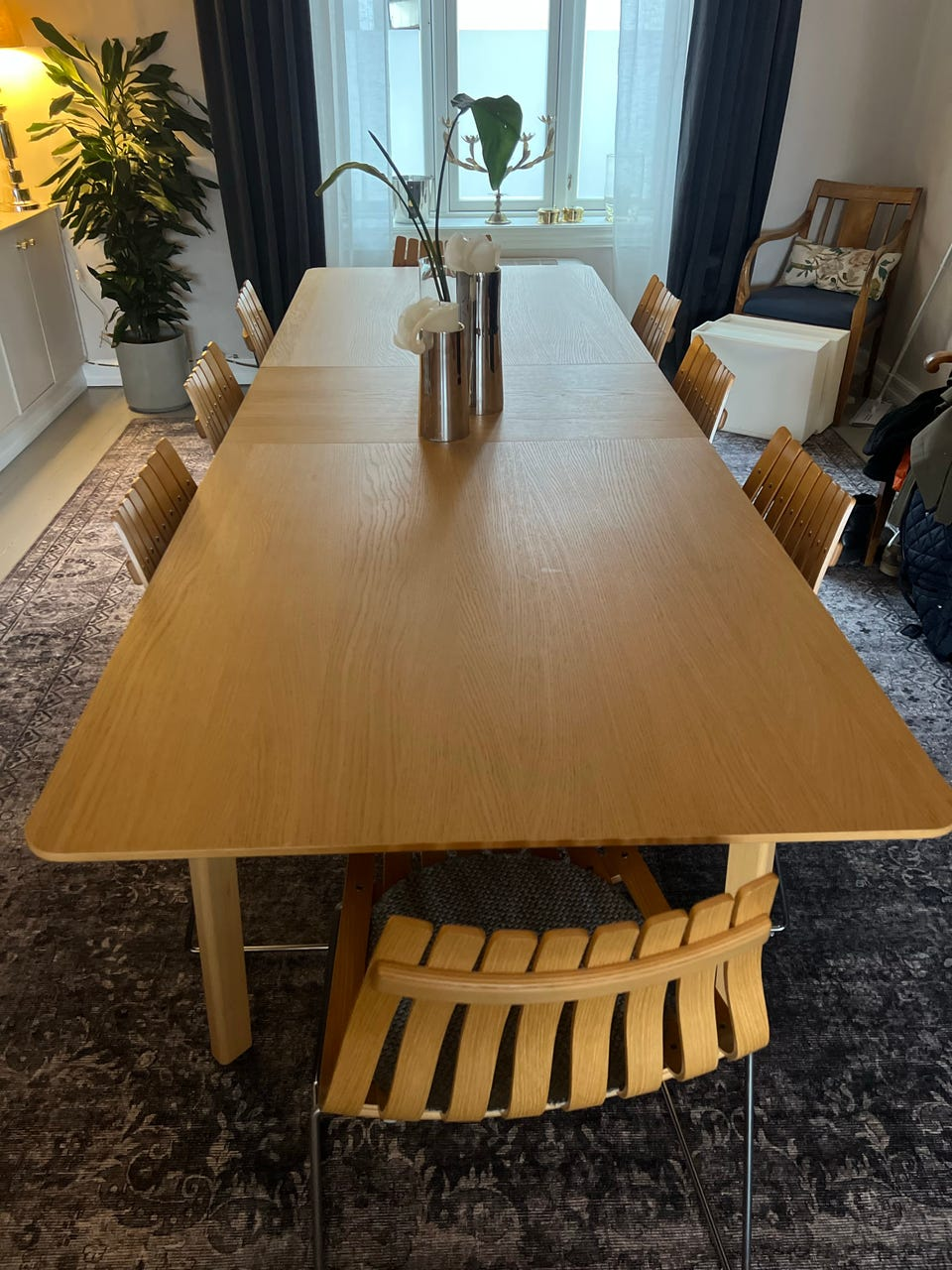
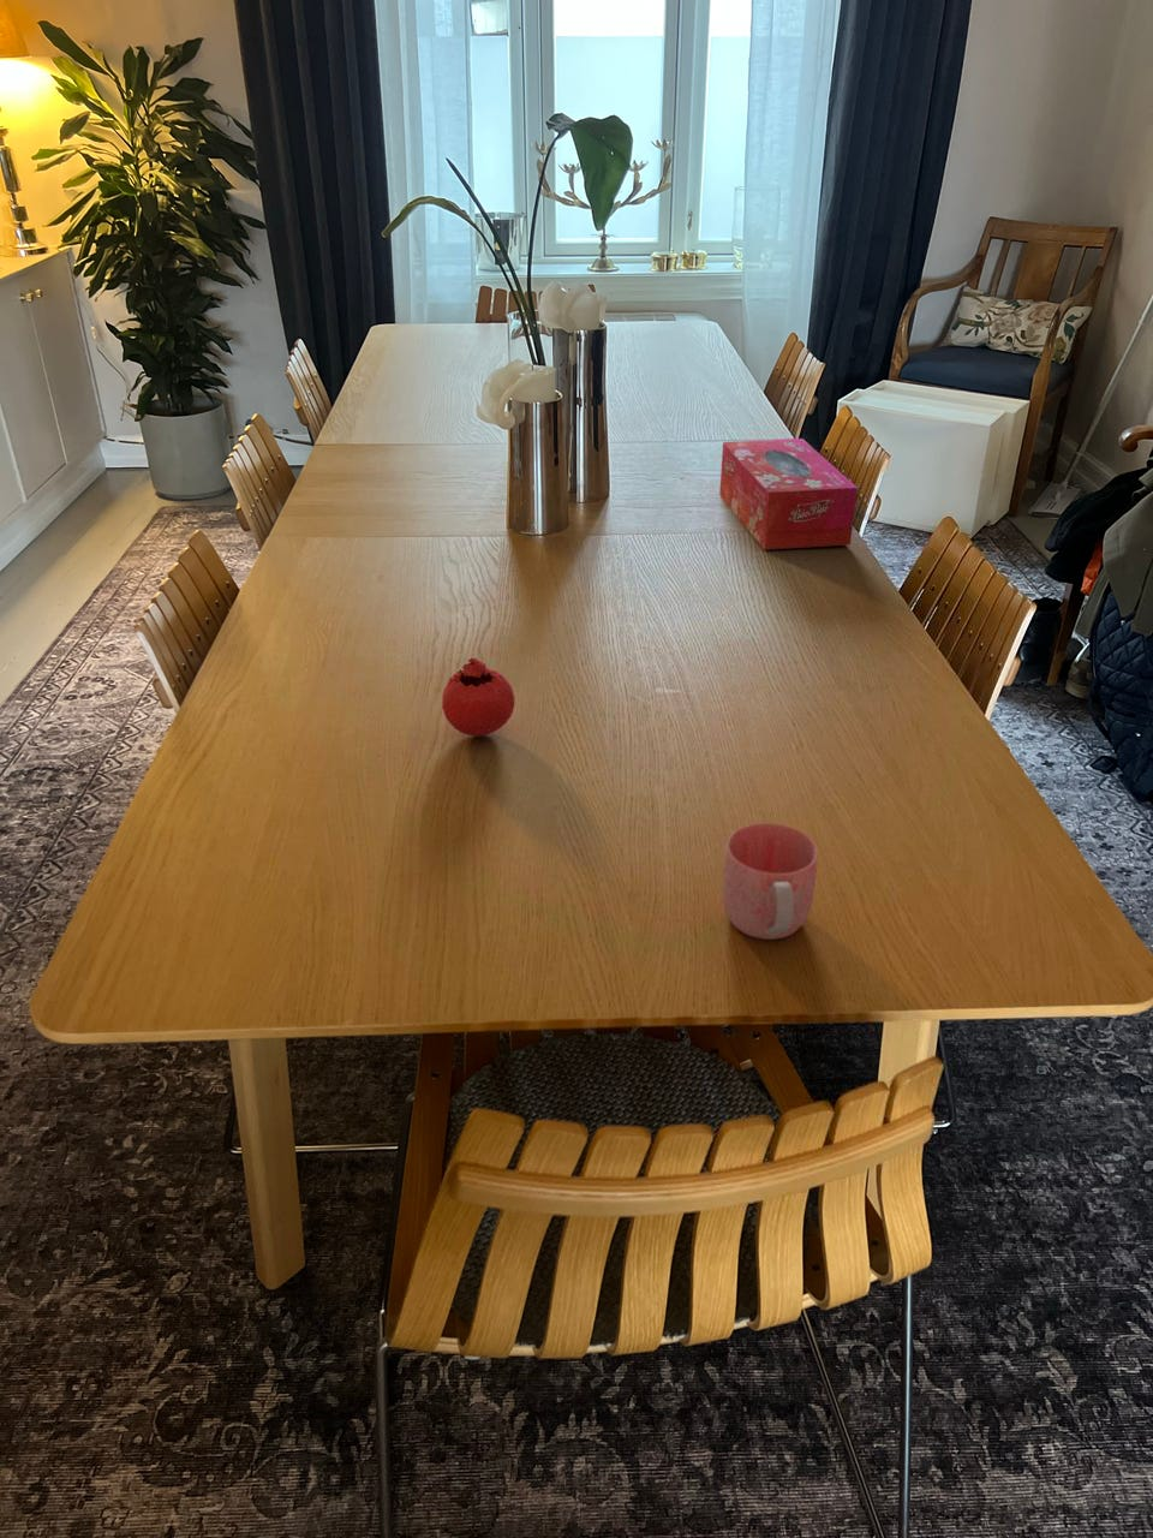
+ mug [721,822,819,941]
+ tissue box [718,437,859,550]
+ fruit [441,658,515,736]
